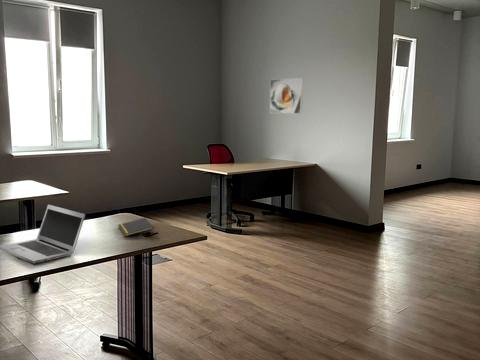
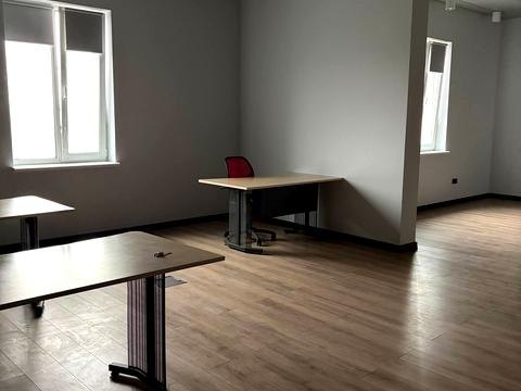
- notepad [117,217,155,237]
- laptop [0,204,86,264]
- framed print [269,77,304,115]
